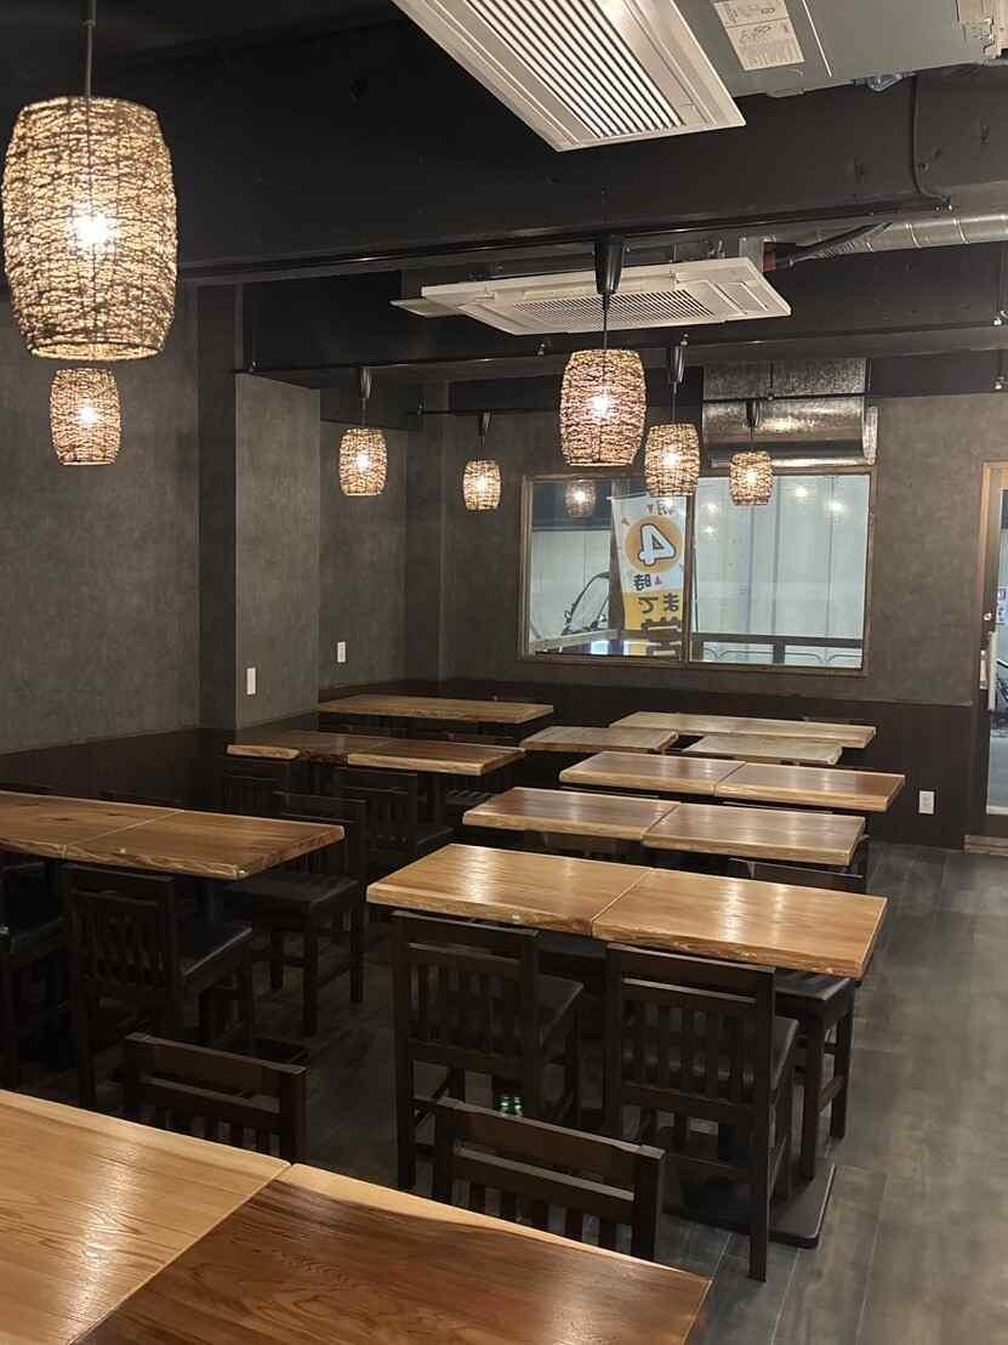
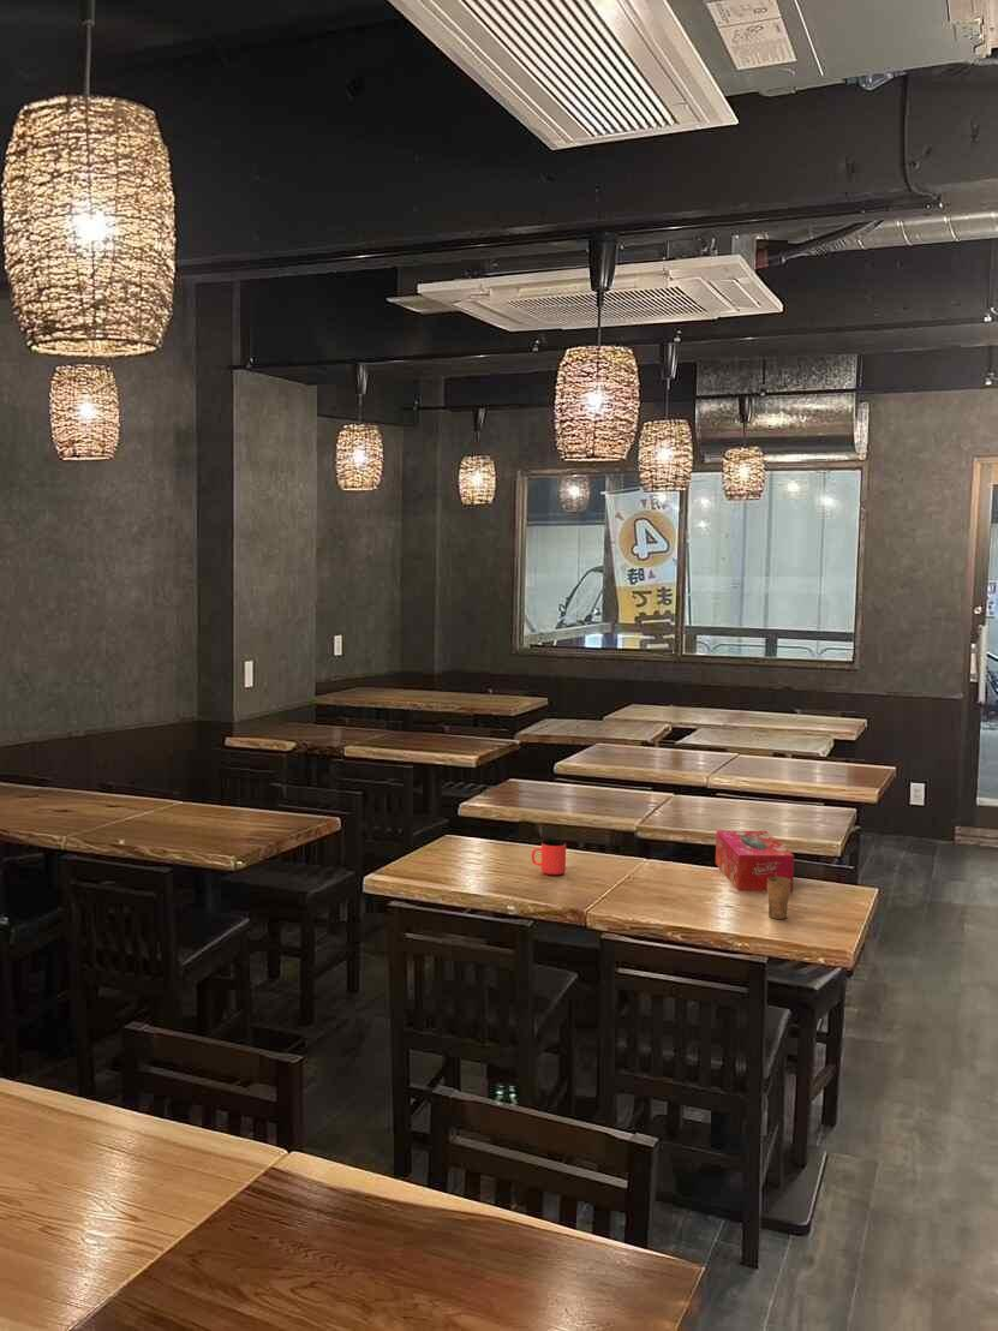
+ cup [766,873,791,920]
+ cup [531,838,567,876]
+ tissue box [715,830,795,893]
